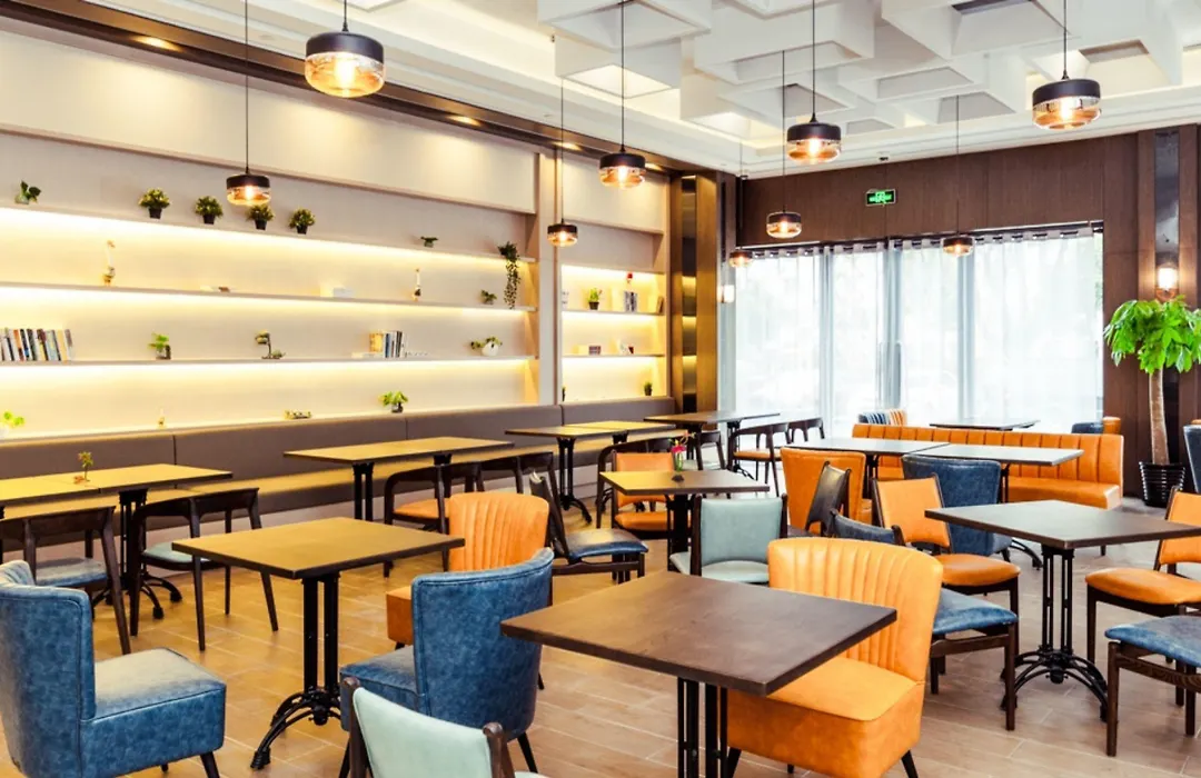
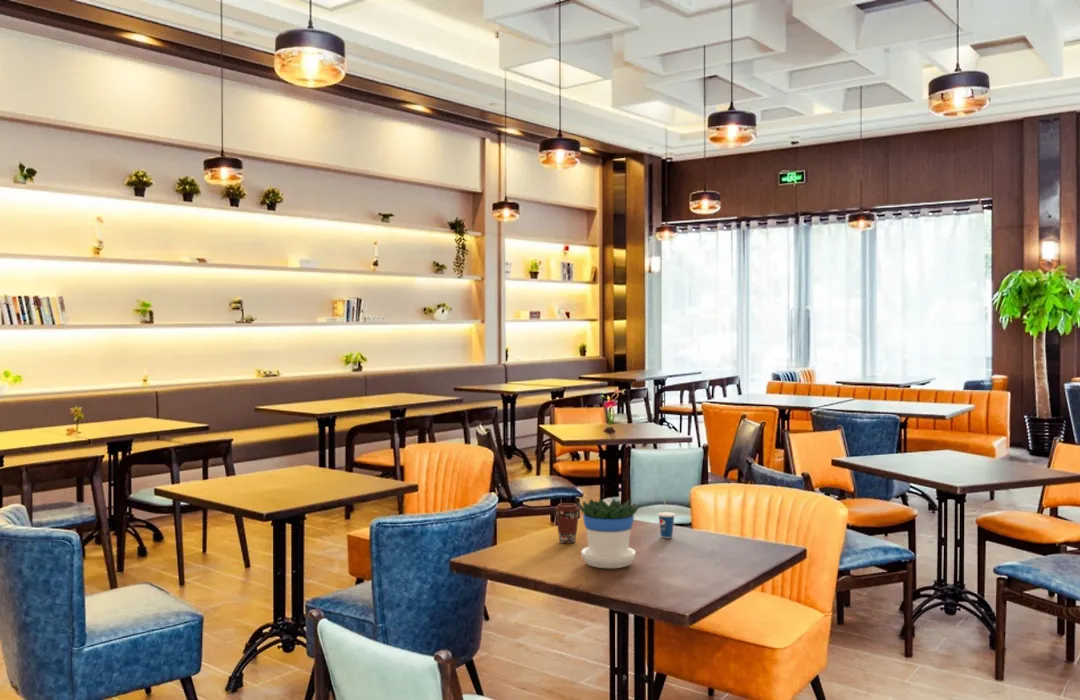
+ coffee cup [554,502,580,544]
+ cup [657,500,676,539]
+ flowerpot [577,498,640,569]
